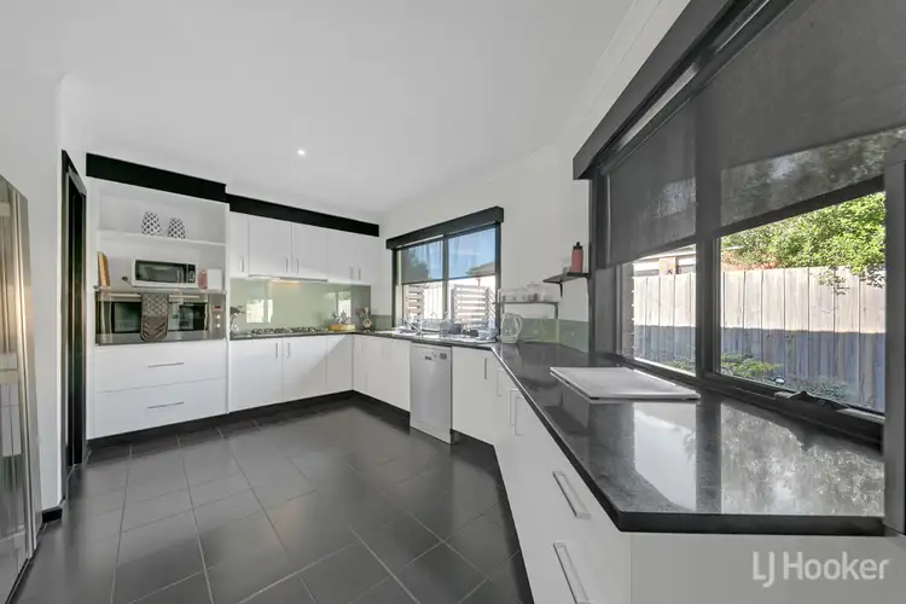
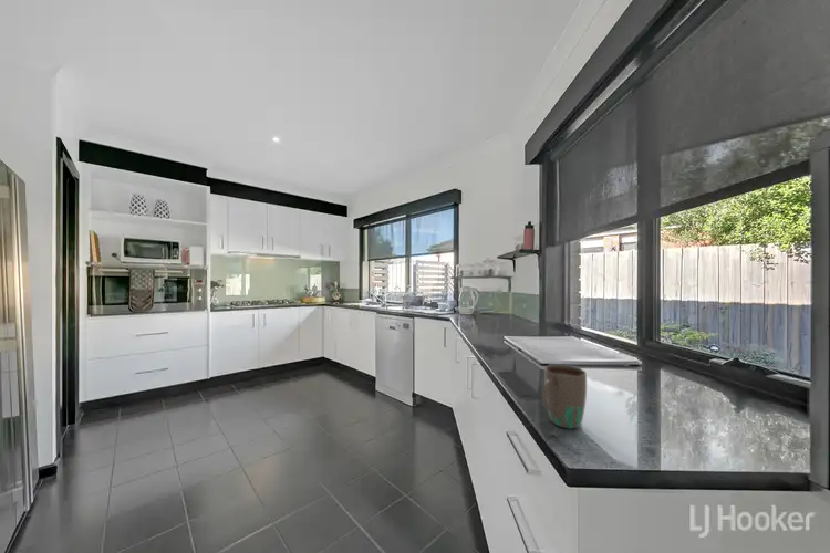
+ mug [541,364,588,430]
